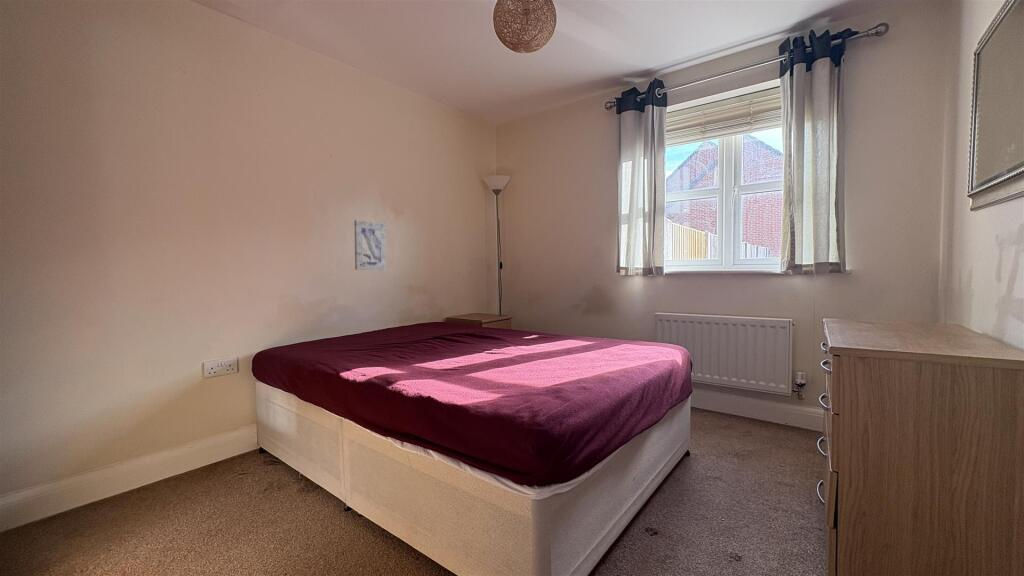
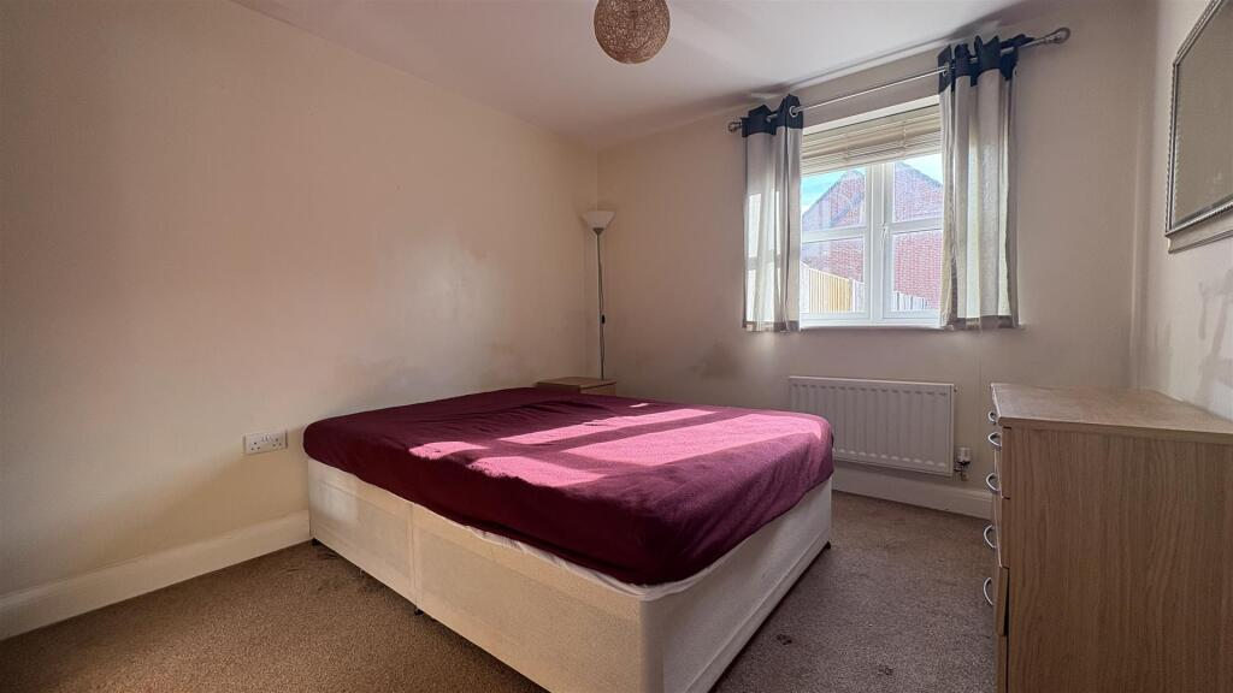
- wall art [353,219,387,271]
